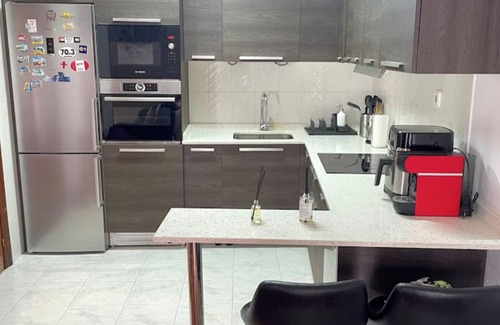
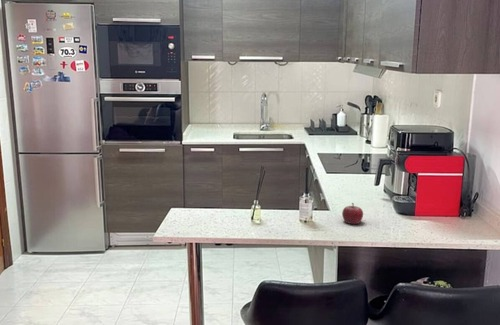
+ fruit [341,202,364,225]
